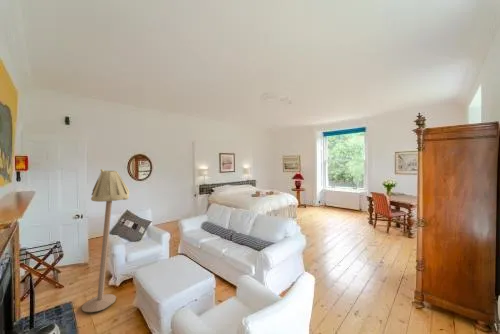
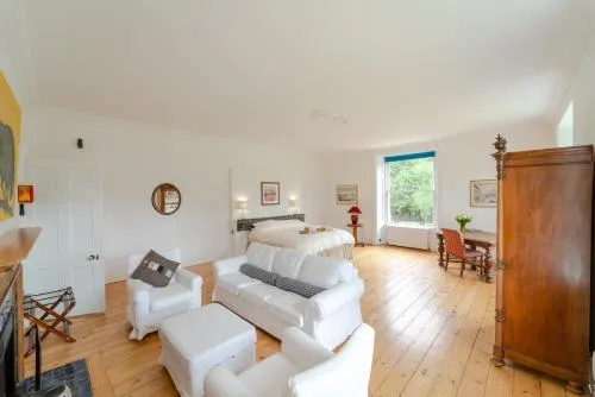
- floor lamp [81,168,130,313]
